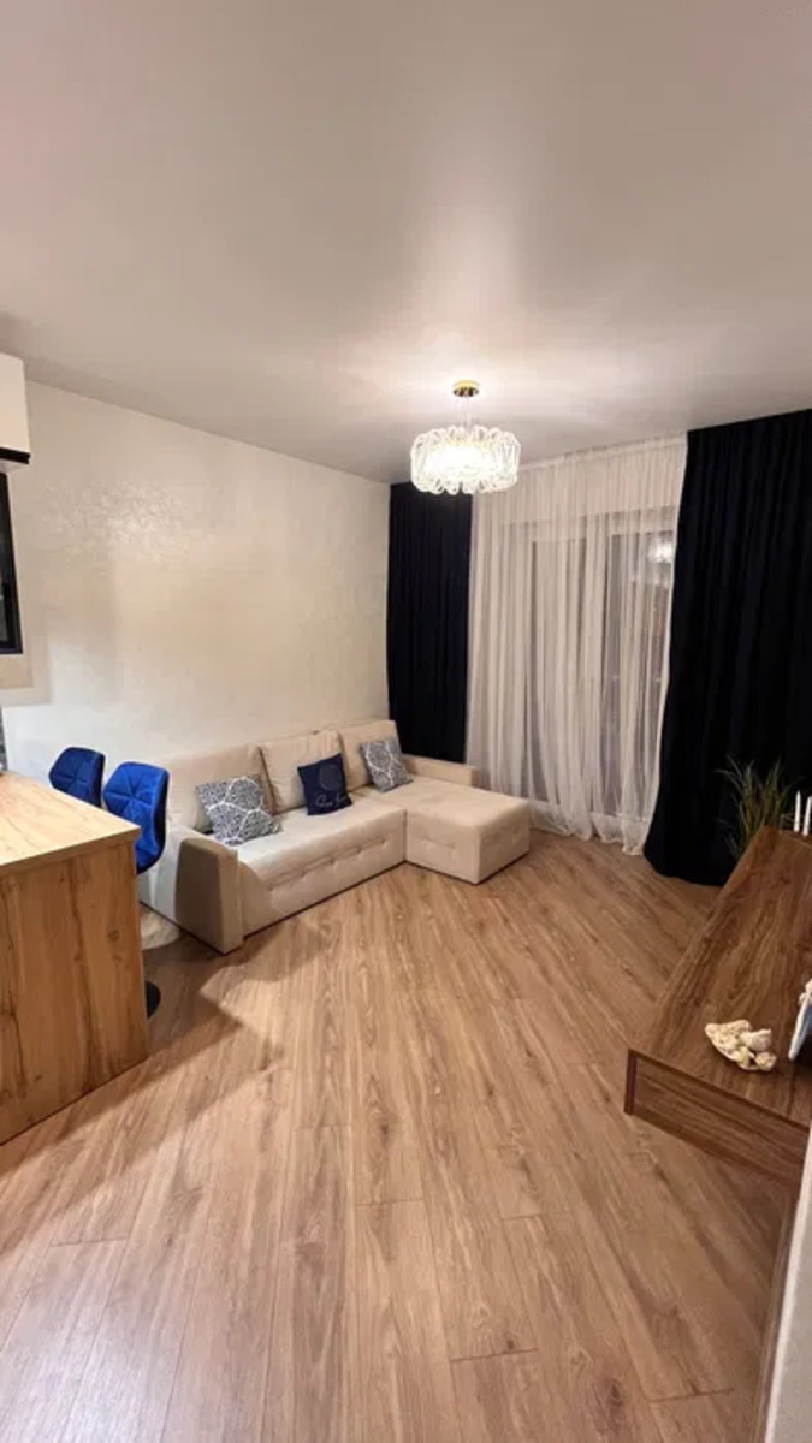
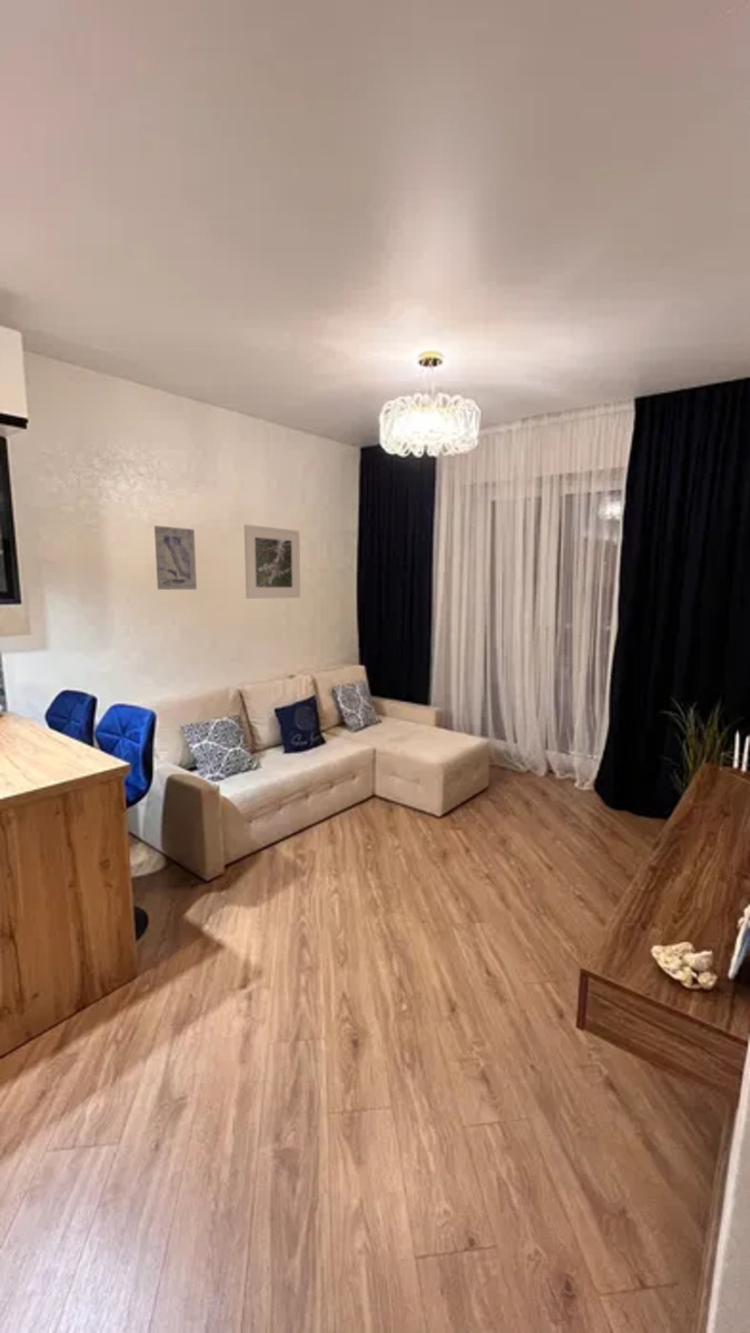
+ wall art [153,524,198,591]
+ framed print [243,523,301,600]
